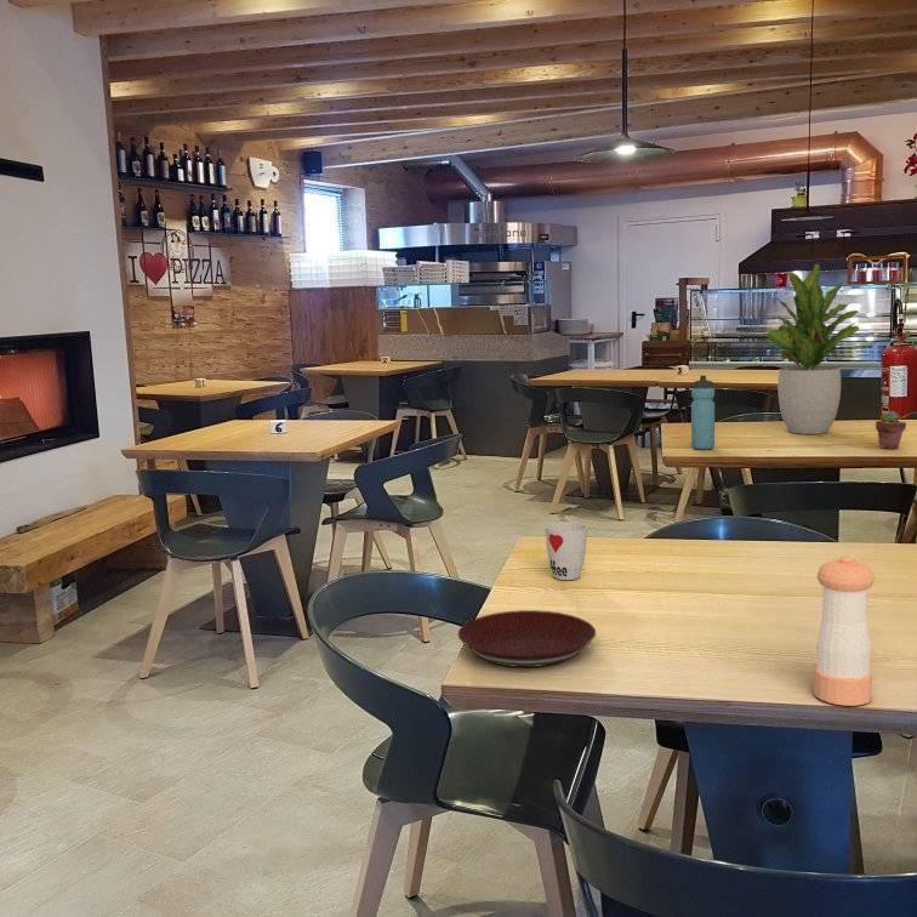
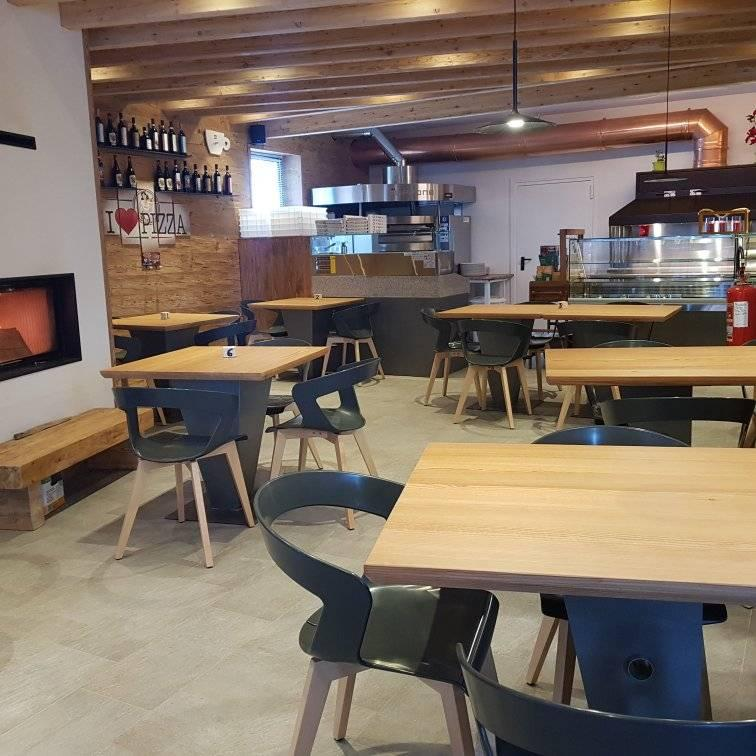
- potted plant [750,263,861,435]
- pepper shaker [813,554,876,707]
- plate [457,609,597,668]
- water bottle [690,375,716,450]
- cup [545,522,588,581]
- potted succulent [875,410,907,450]
